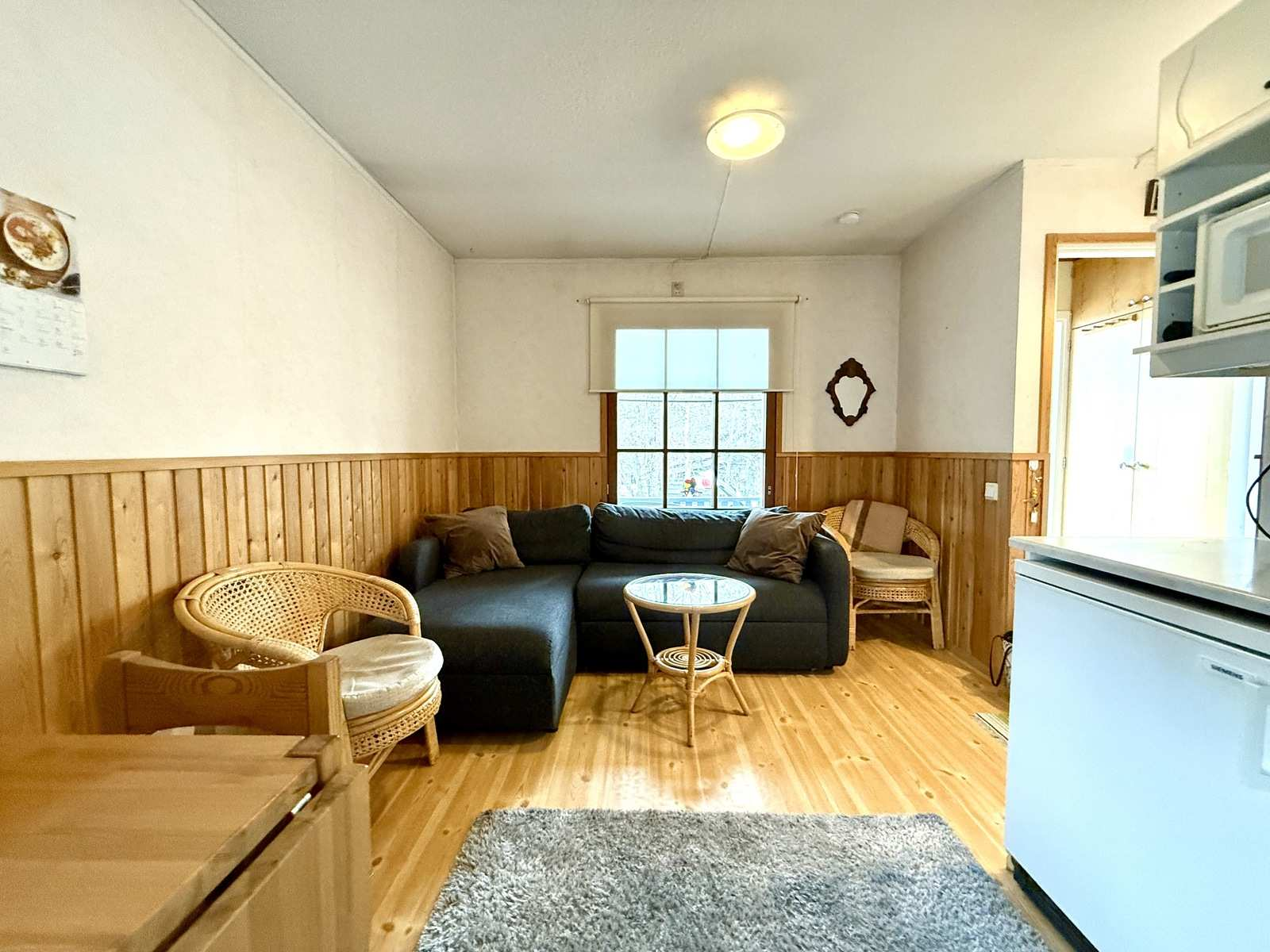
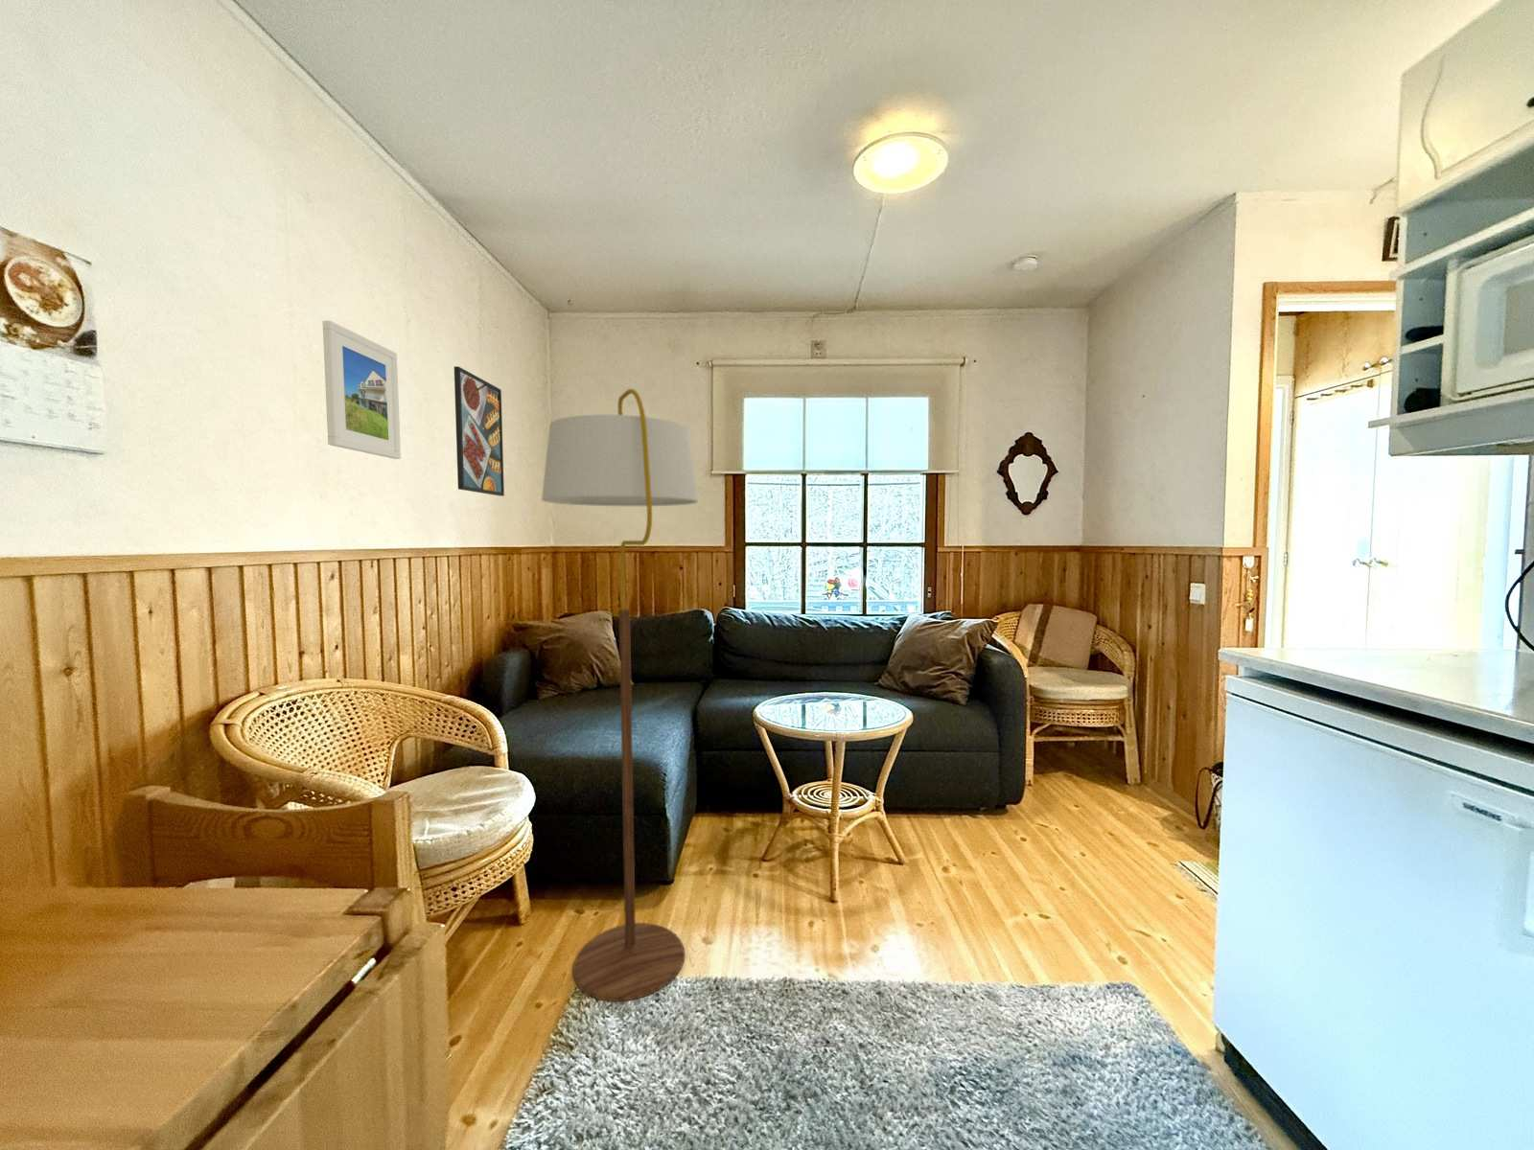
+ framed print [323,320,402,460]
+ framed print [453,365,505,498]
+ floor lamp [541,388,699,1003]
